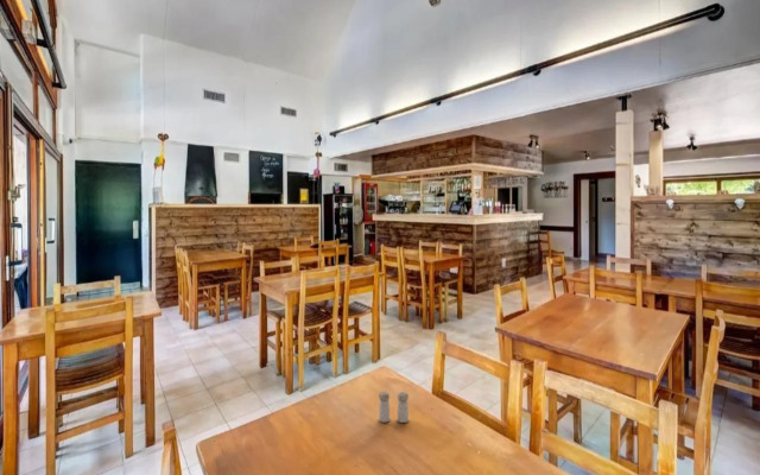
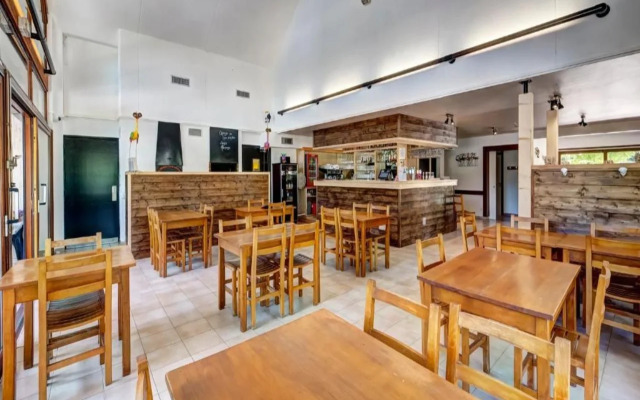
- salt and pepper shaker [378,391,410,424]
